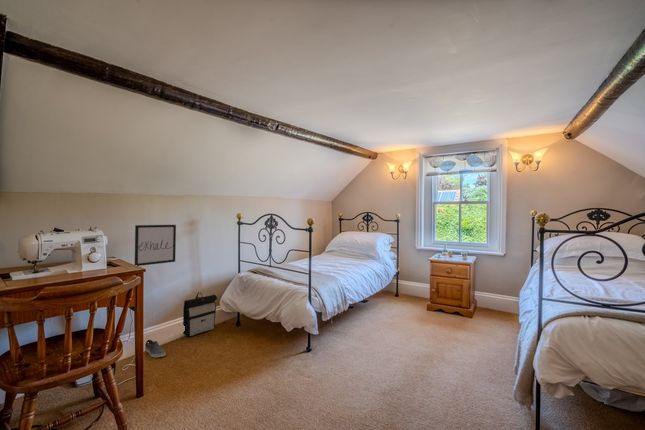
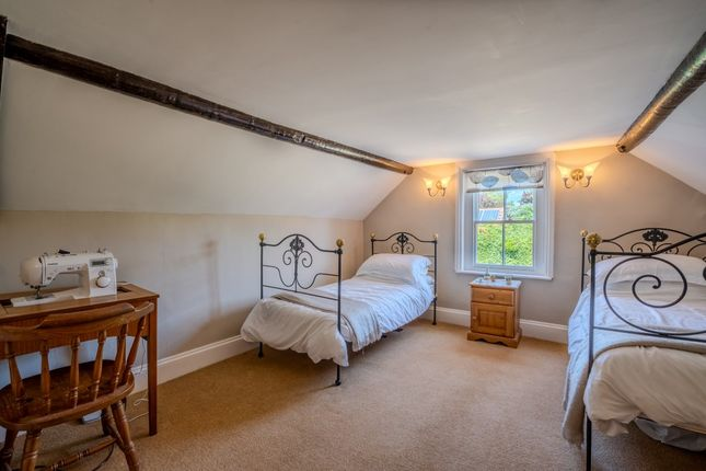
- shoe [144,339,167,359]
- backpack [182,292,218,338]
- wall art [134,224,177,267]
